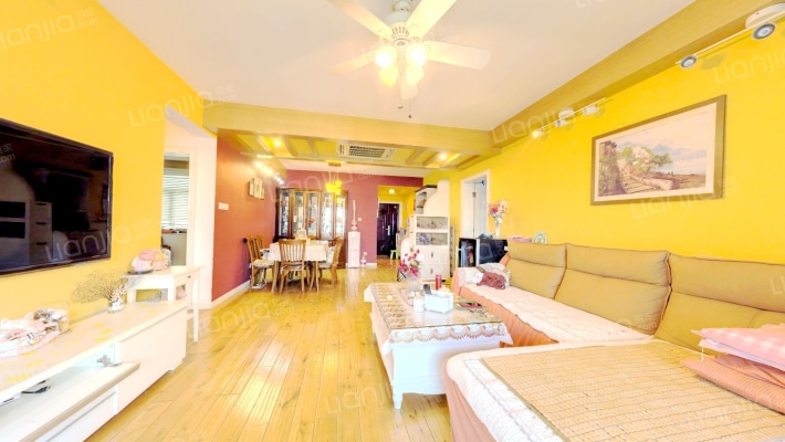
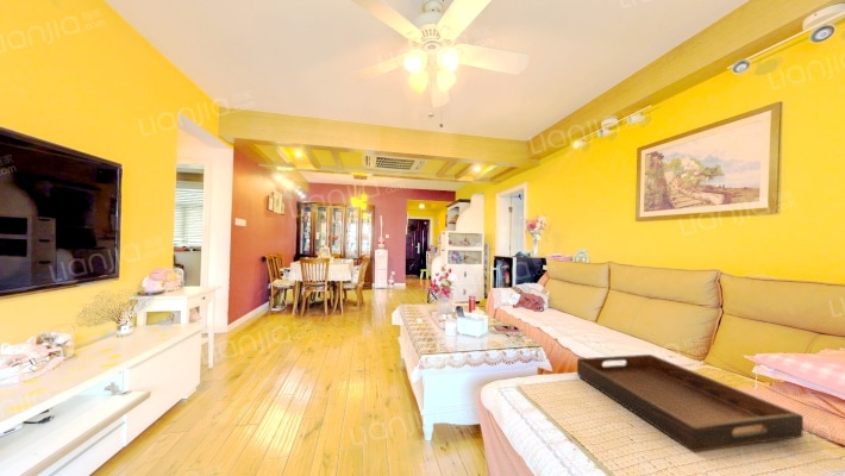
+ serving tray [576,353,805,453]
